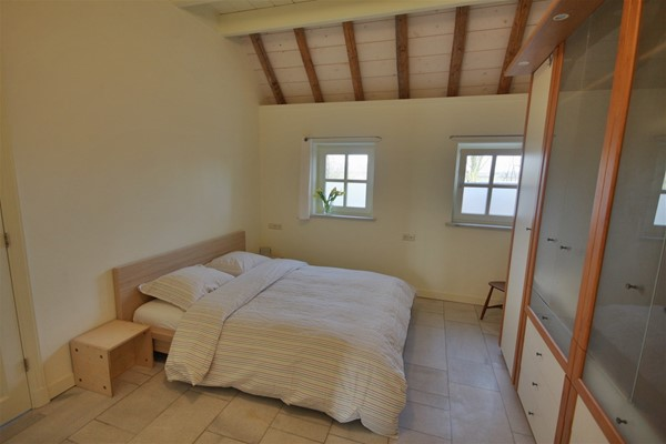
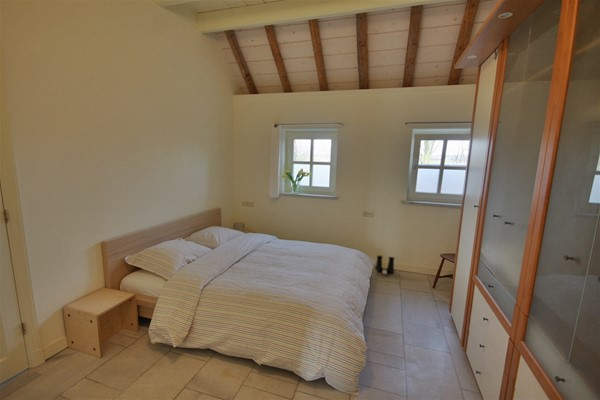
+ boots [374,255,395,275]
